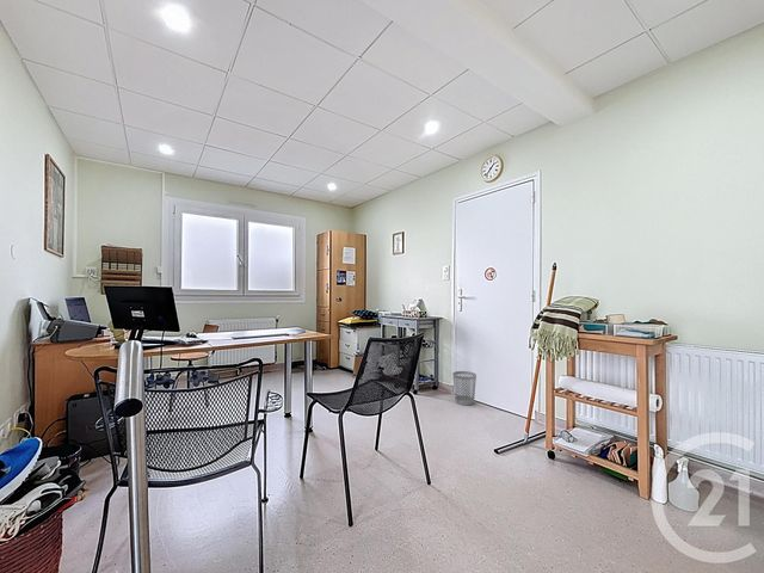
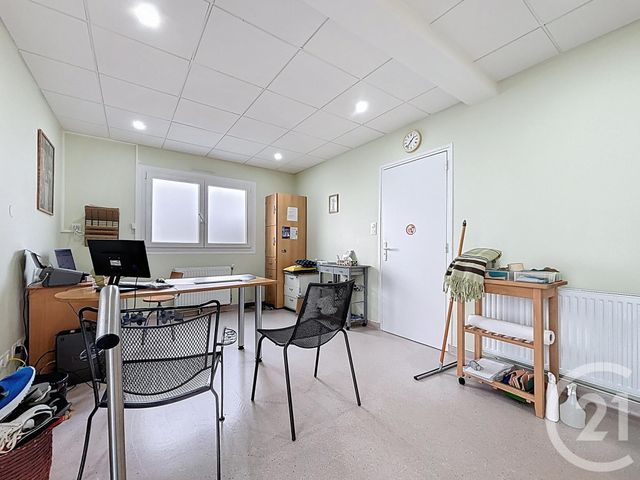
- wastebasket [451,370,478,406]
